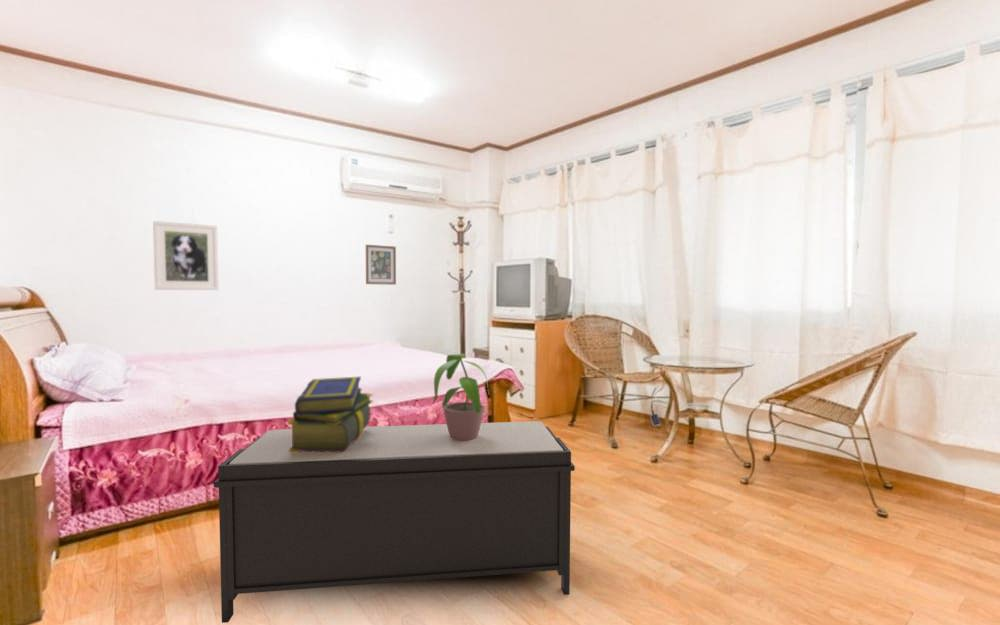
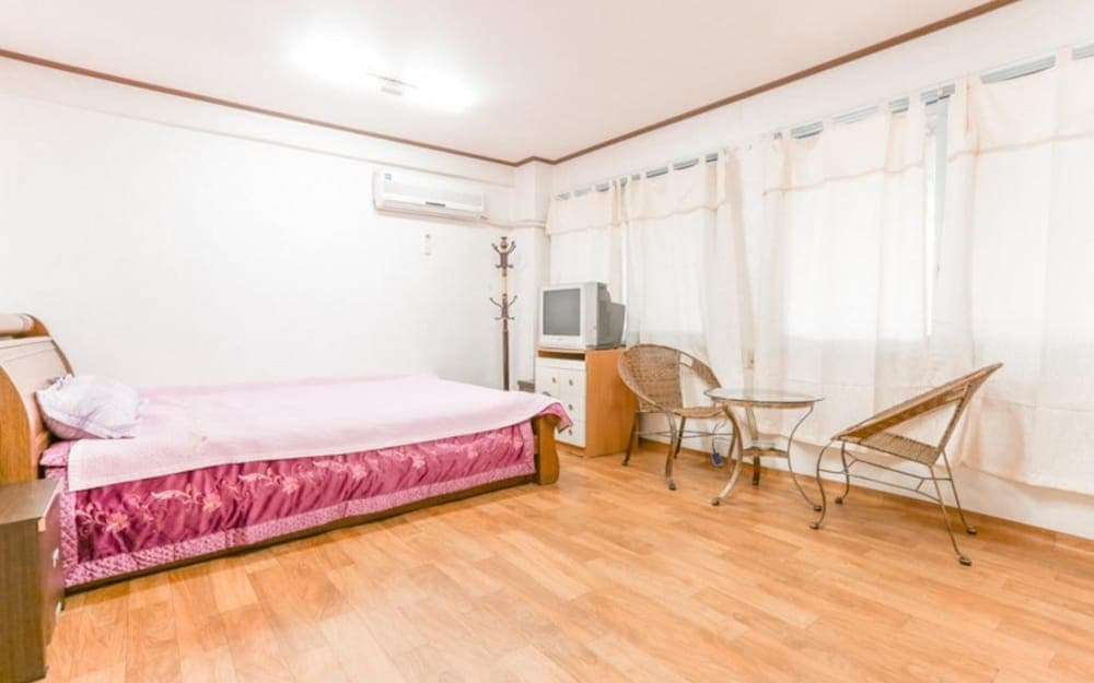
- potted plant [433,353,490,441]
- bench [213,420,576,624]
- stack of books [287,376,374,452]
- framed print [152,220,220,291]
- wall art [365,244,397,286]
